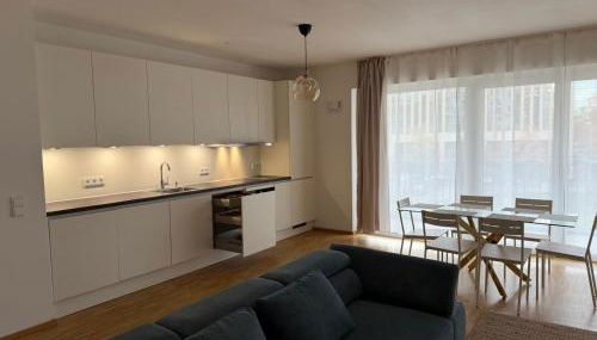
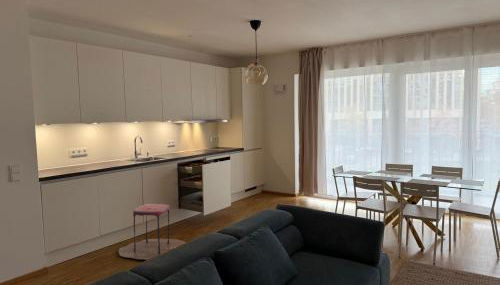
+ stool [118,203,187,261]
